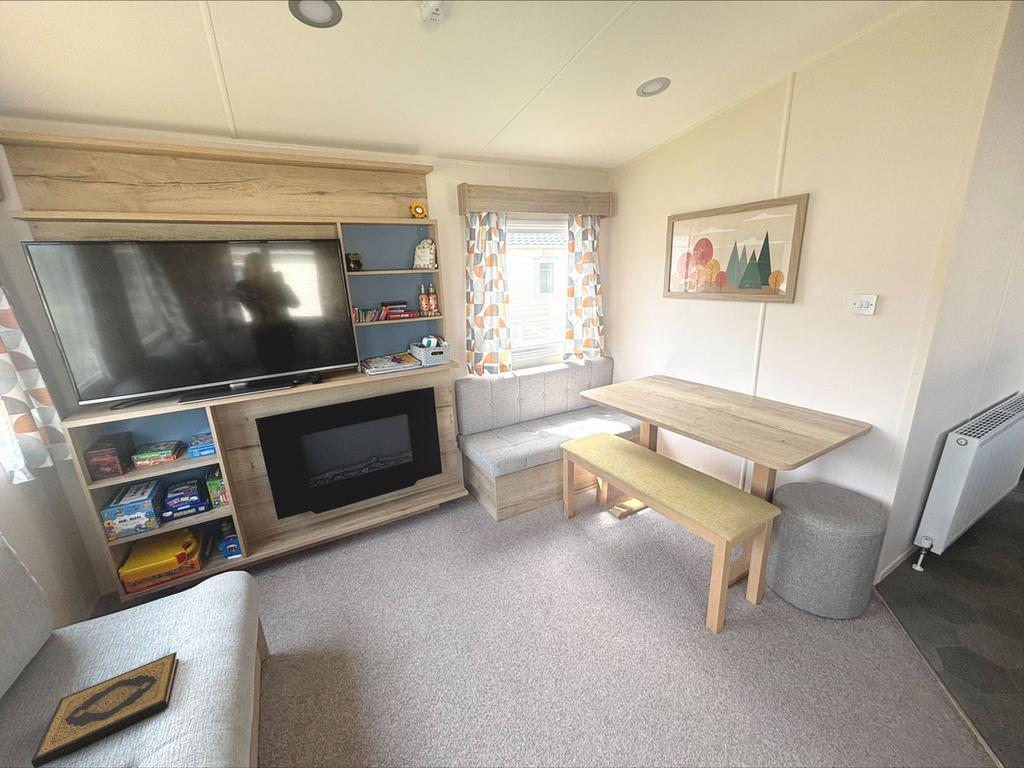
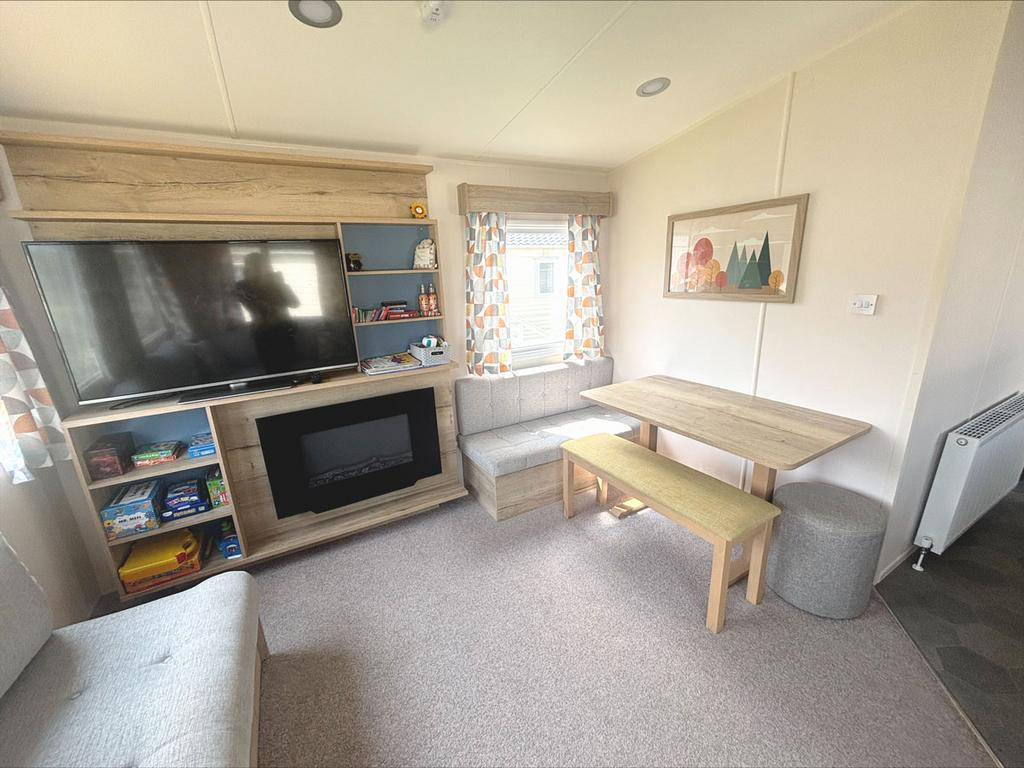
- hardback book [30,651,180,768]
